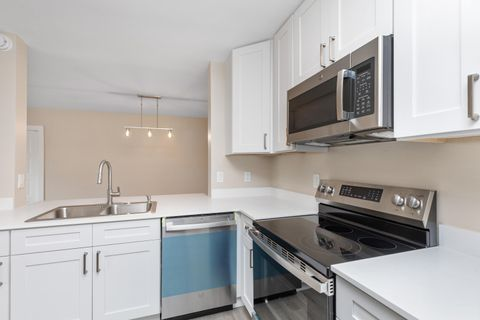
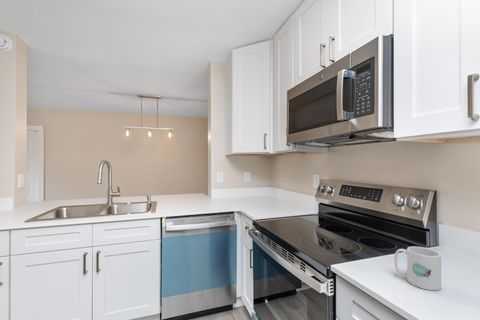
+ mug [393,246,442,292]
